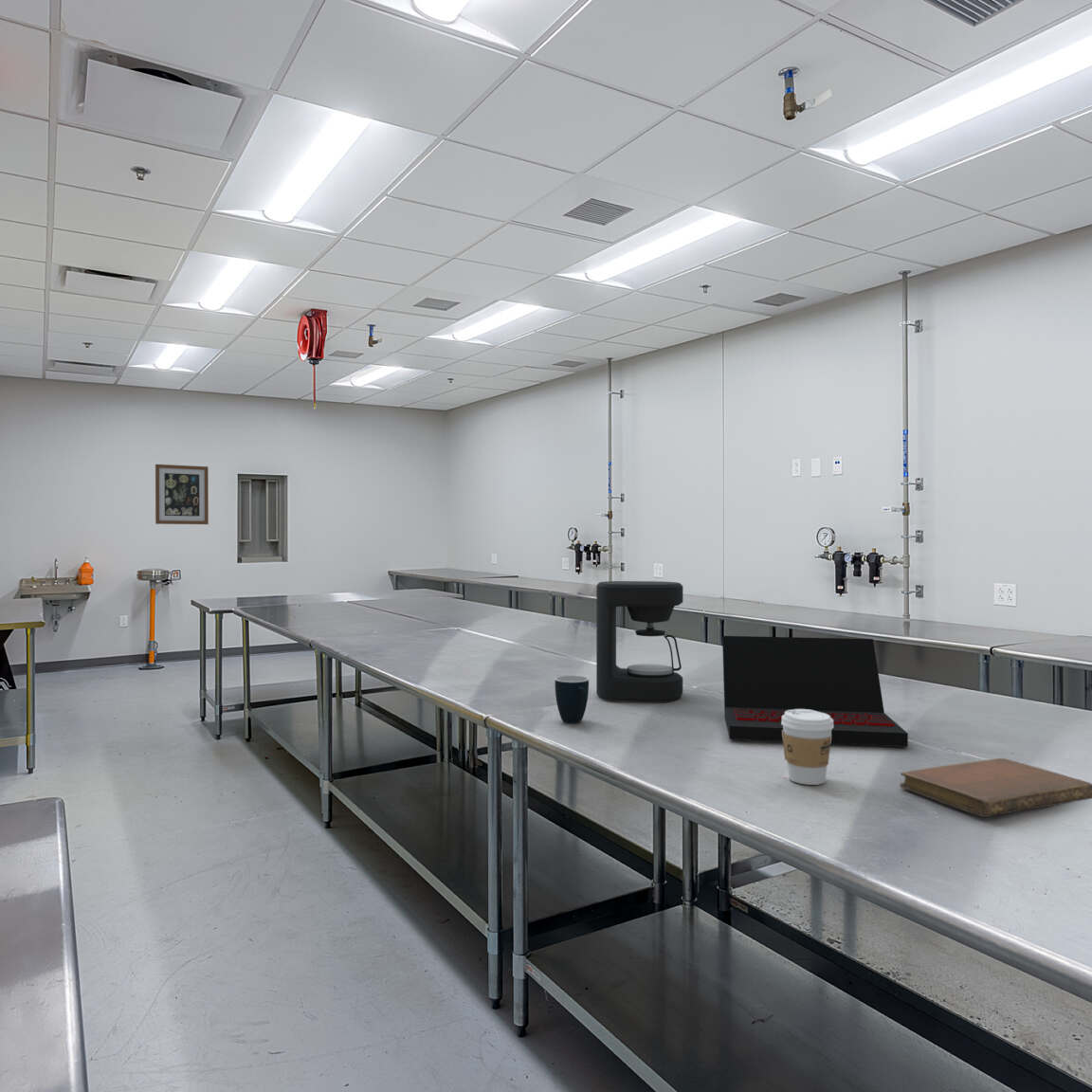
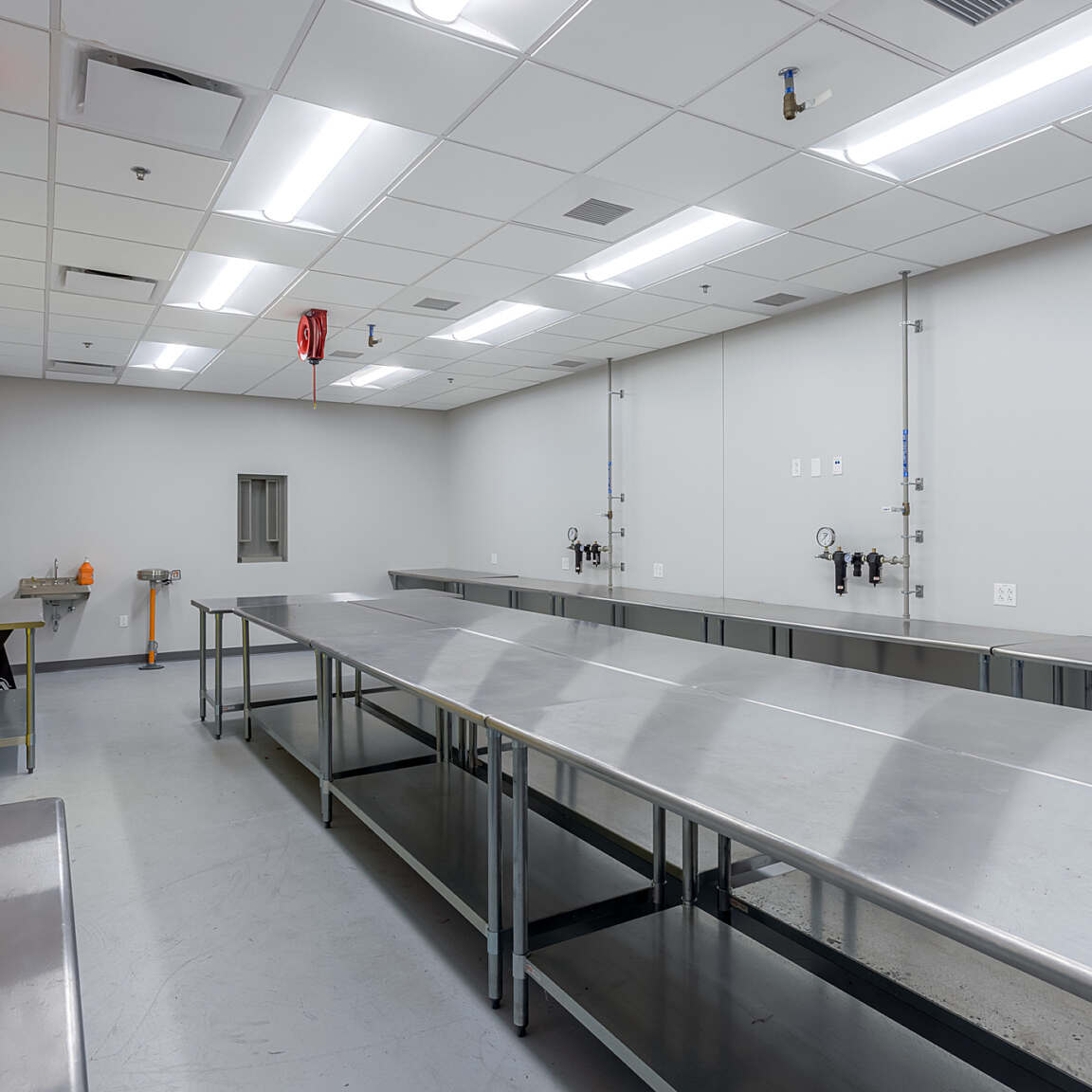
- mug [554,675,590,724]
- notebook [899,757,1092,818]
- wall art [155,464,209,525]
- laptop [721,635,909,748]
- coffee maker [595,580,683,703]
- coffee cup [781,709,833,786]
